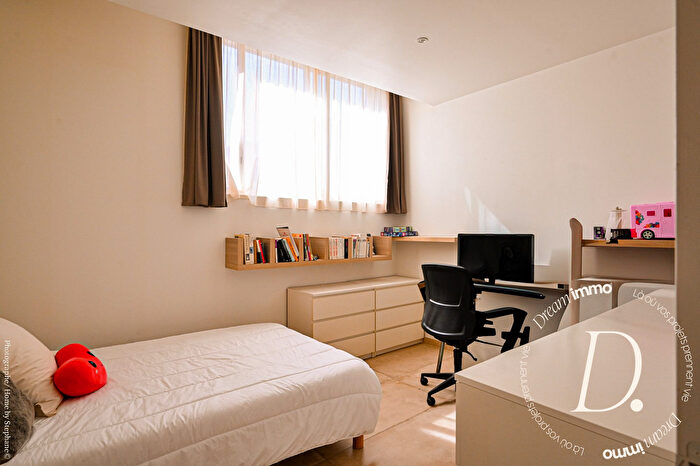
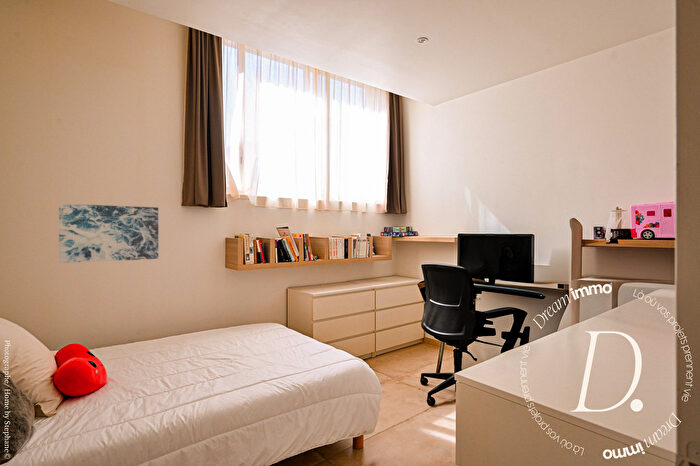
+ wall art [58,203,159,264]
